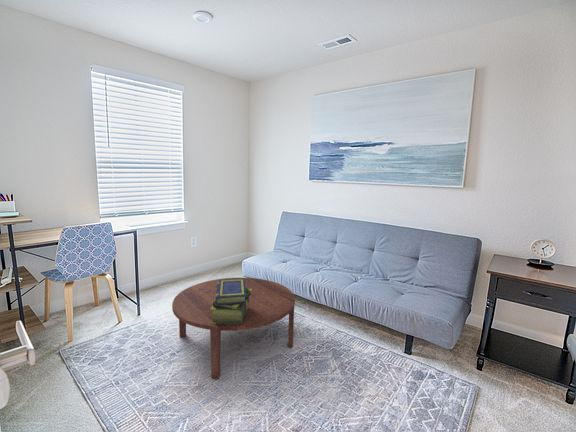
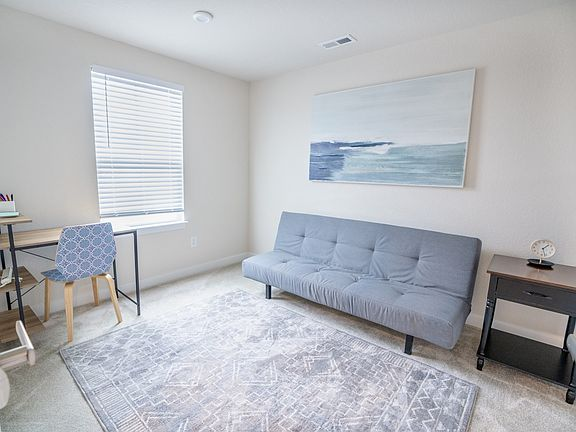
- coffee table [171,277,296,380]
- stack of books [211,279,252,324]
